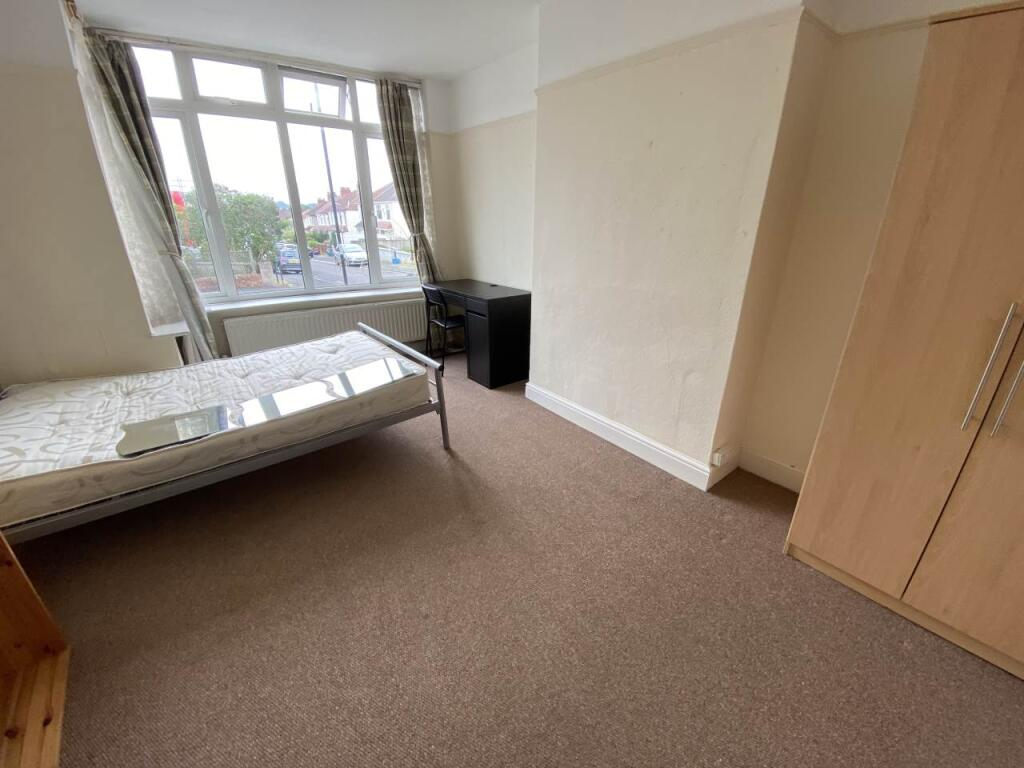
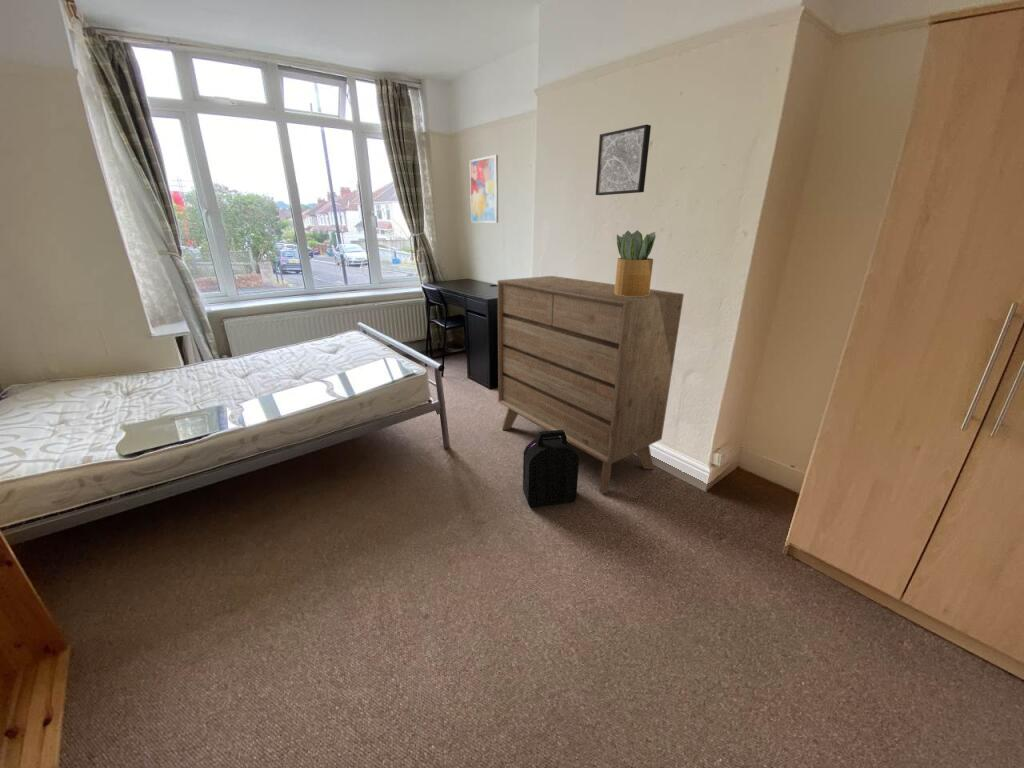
+ dresser [497,275,685,495]
+ potted plant [614,229,657,296]
+ backpack [522,430,580,509]
+ wall art [469,154,499,224]
+ wall art [594,124,652,196]
